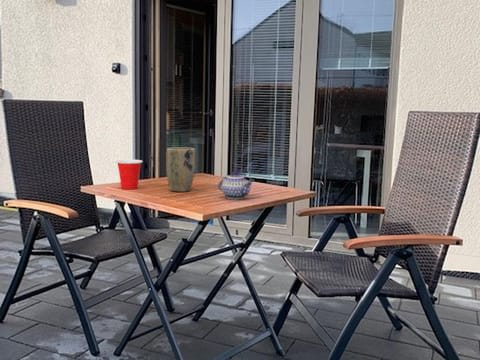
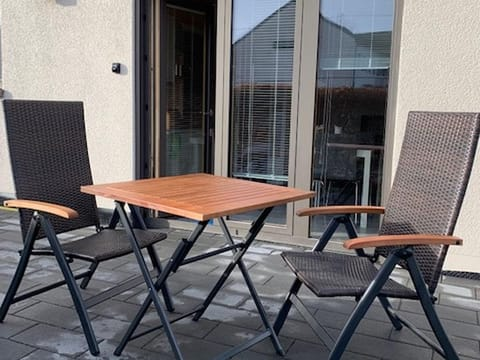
- plant pot [165,146,196,193]
- cup [115,159,144,190]
- teapot [217,170,255,200]
